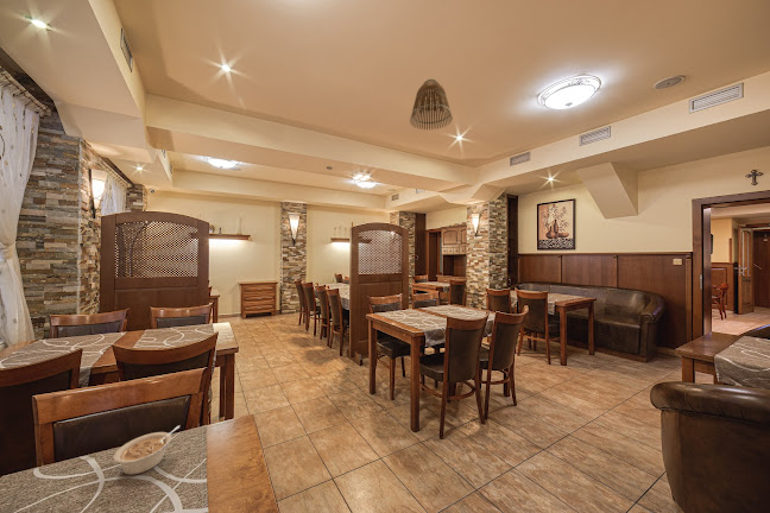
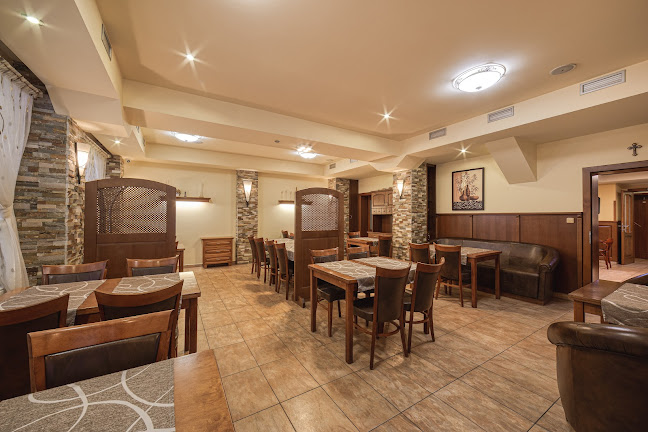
- legume [113,425,181,476]
- lamp shade [409,78,454,132]
